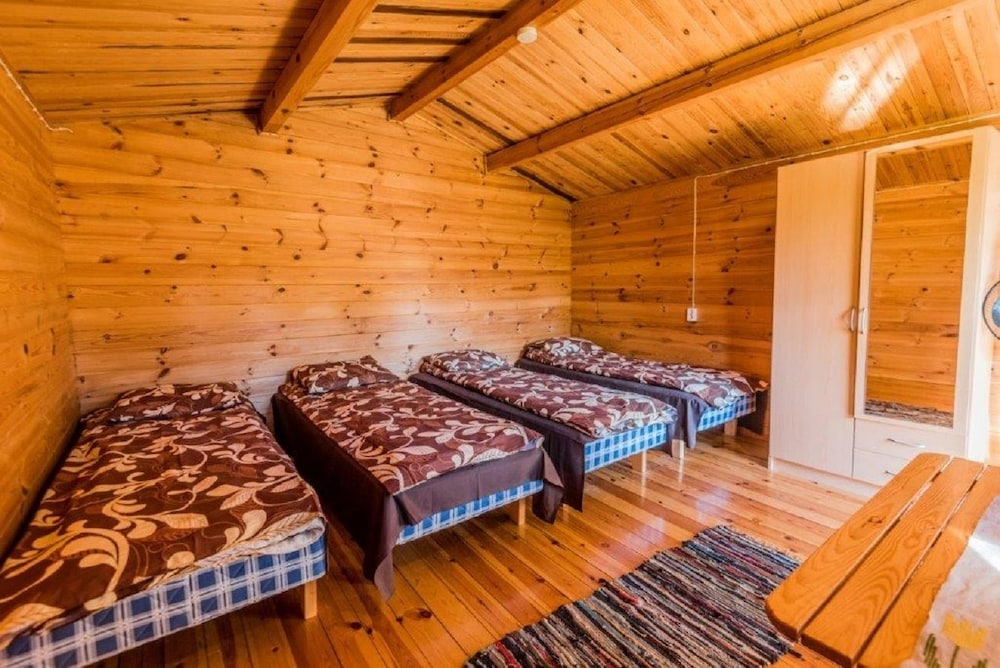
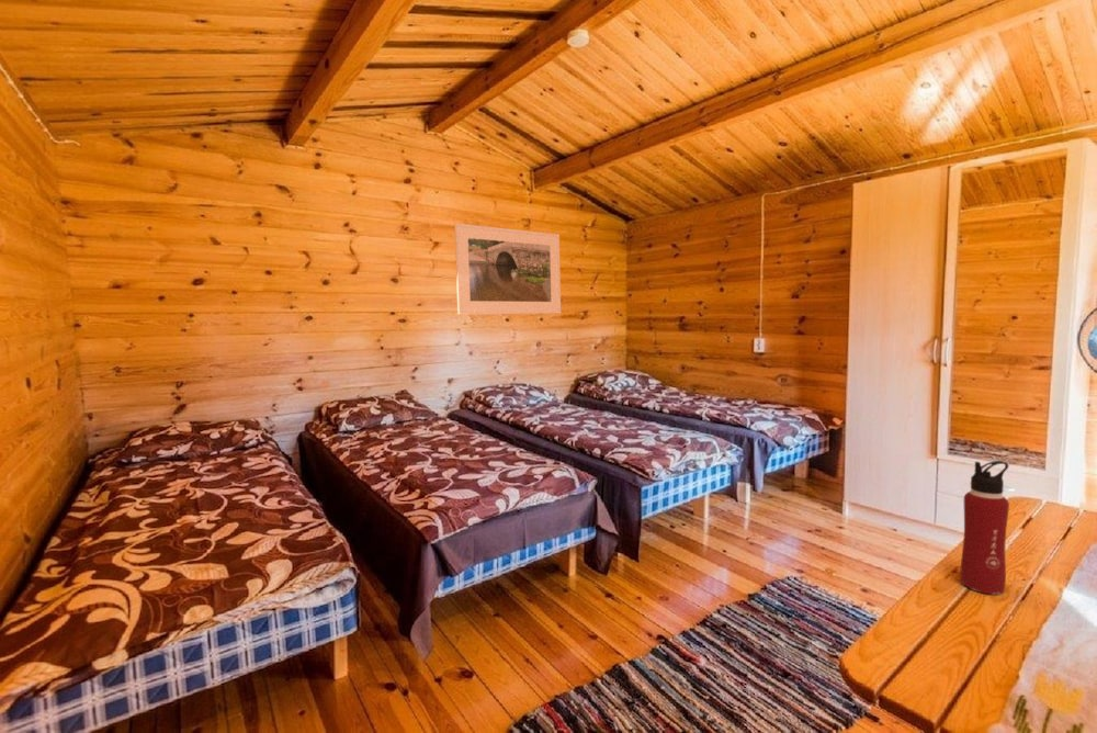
+ water bottle [959,460,1010,596]
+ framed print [453,223,562,316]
